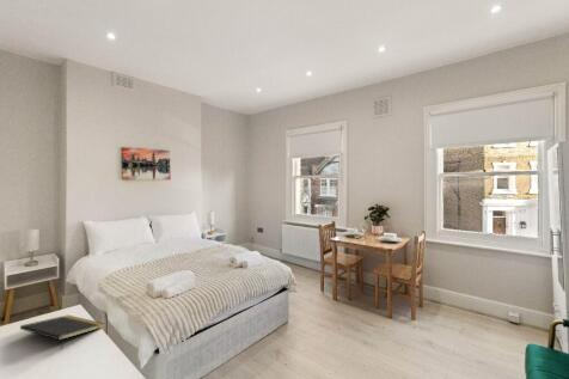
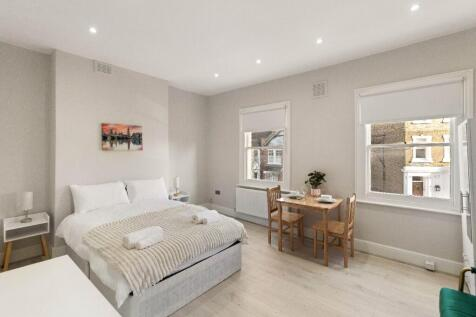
- notepad [19,314,106,350]
